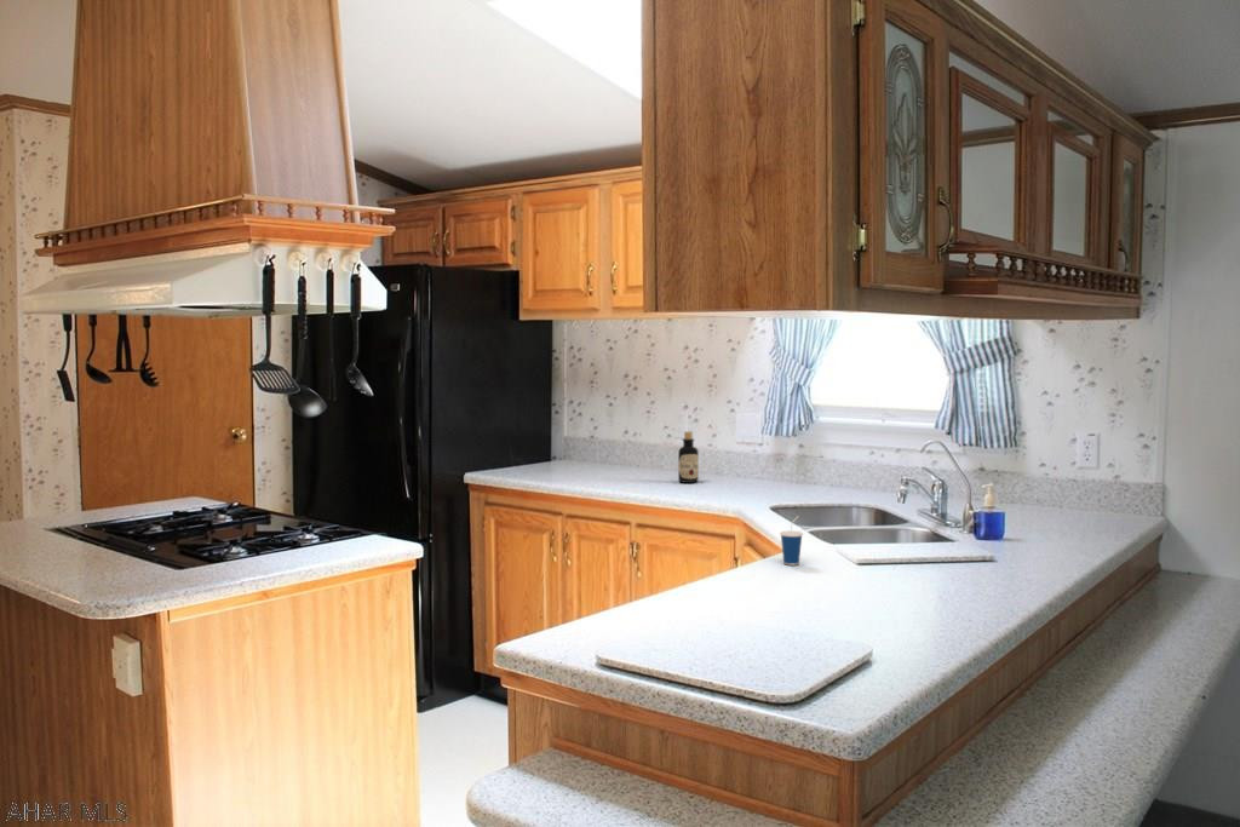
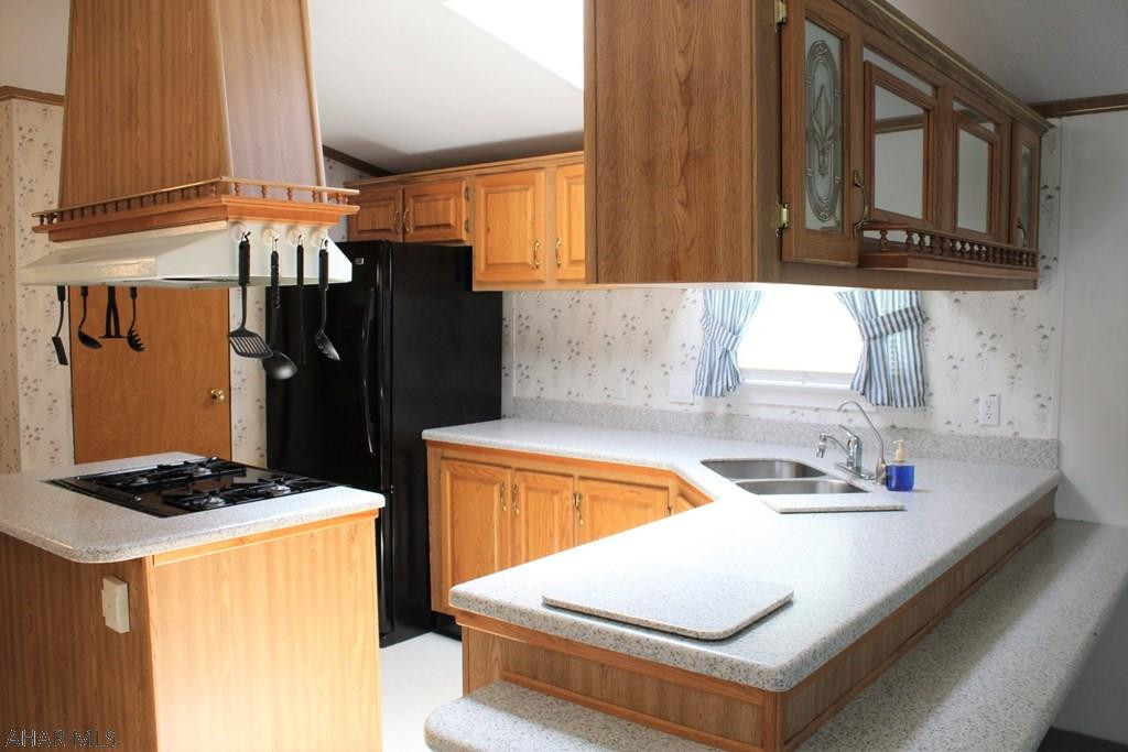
- cup [779,515,804,565]
- bottle [677,430,700,484]
